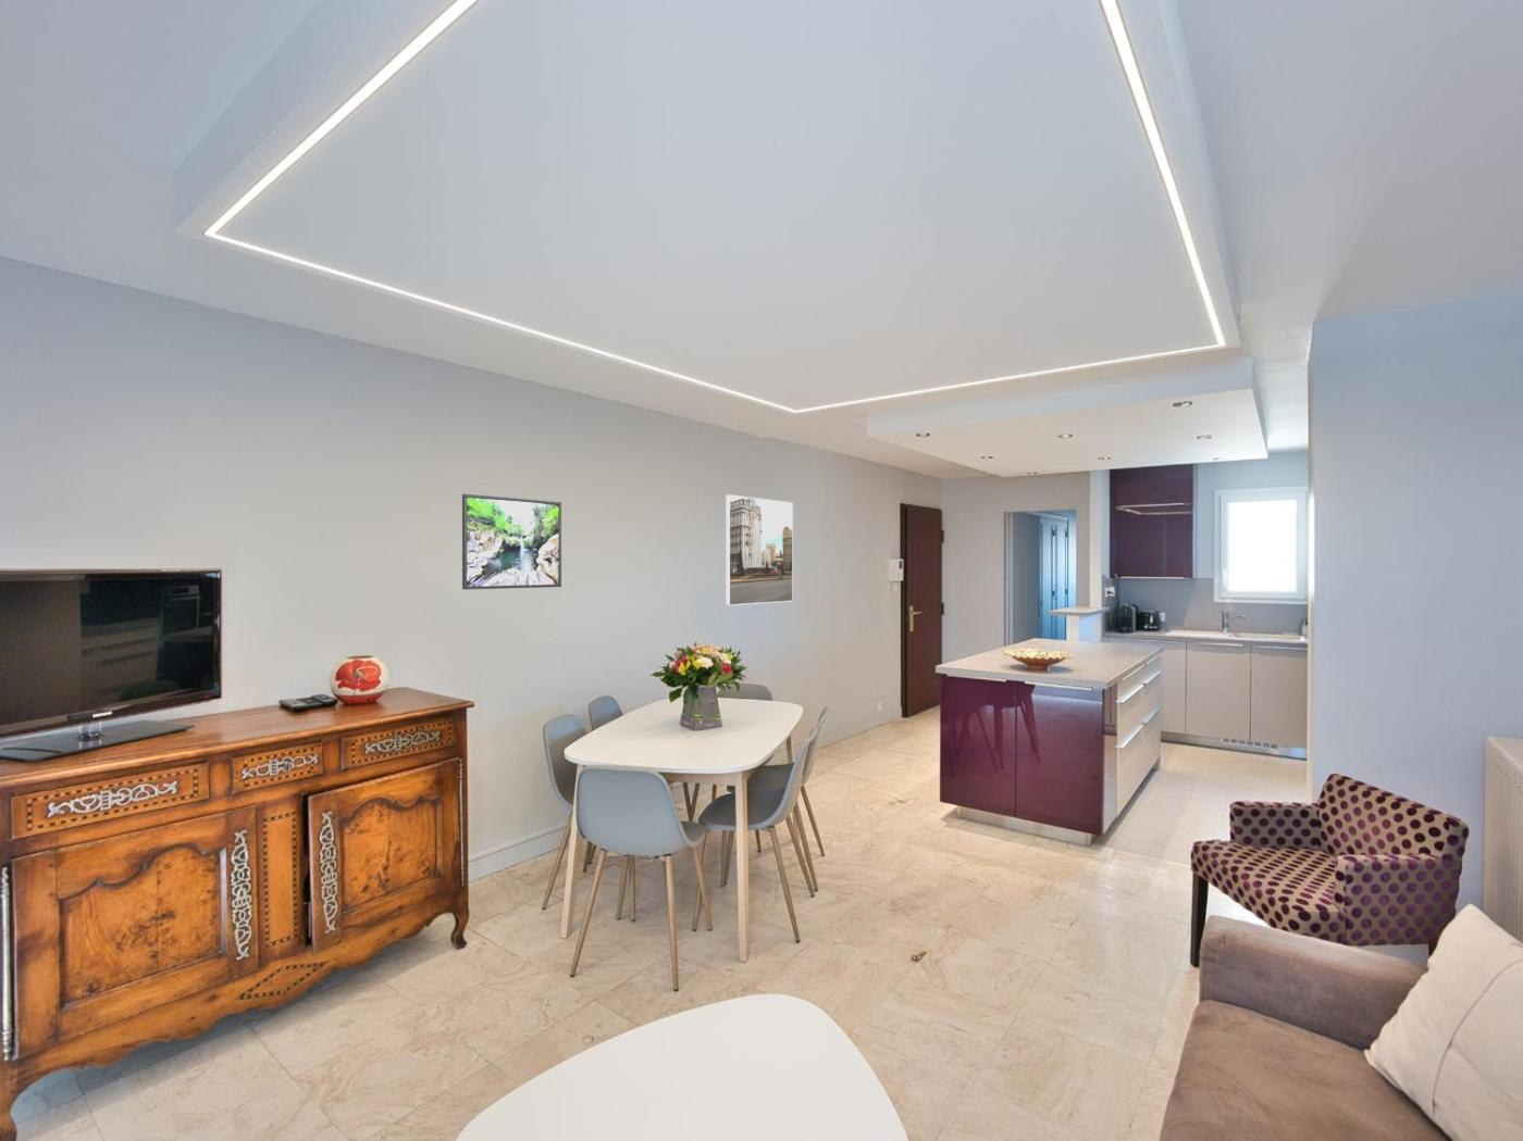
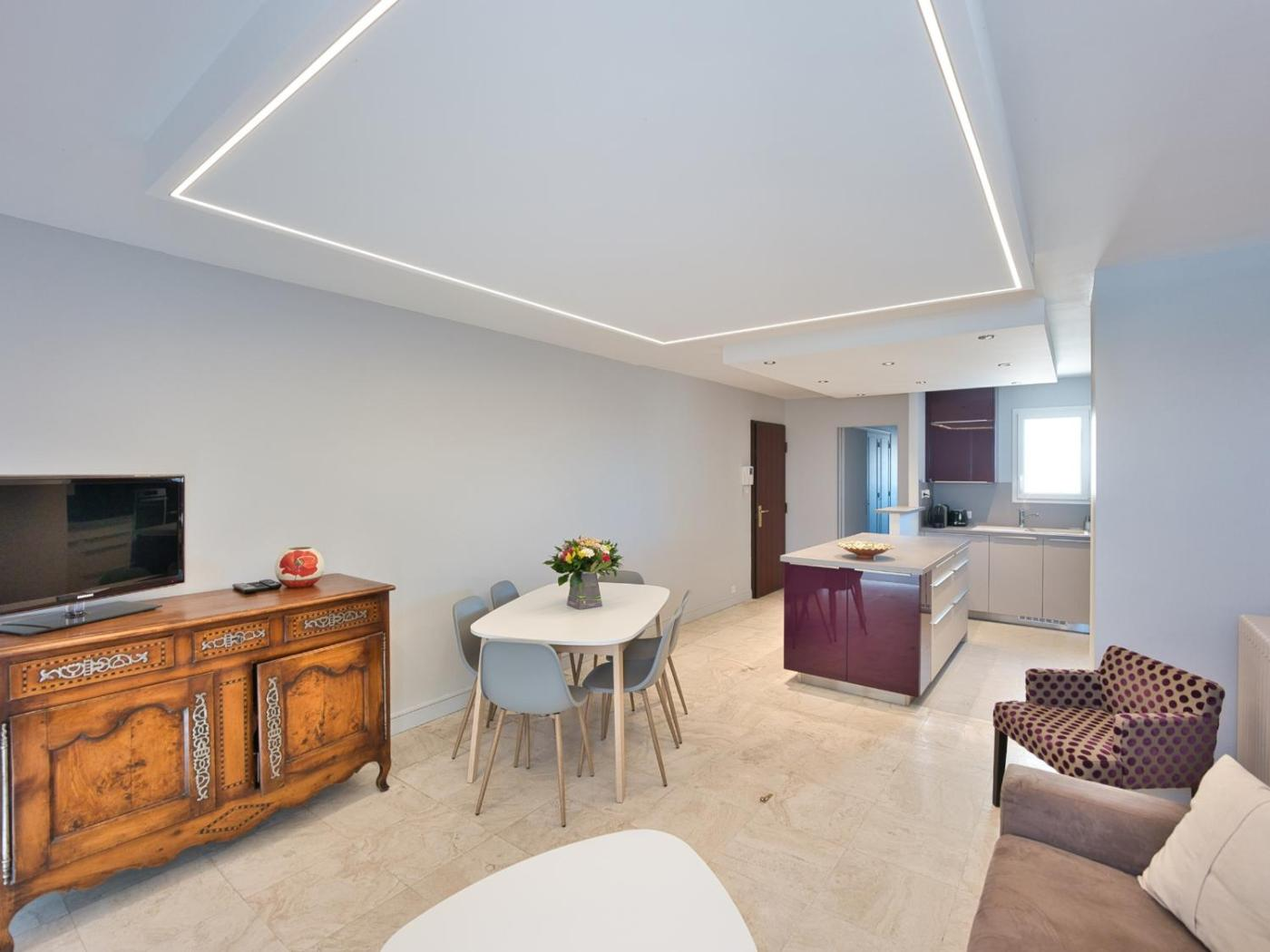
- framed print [462,494,562,590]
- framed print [724,494,794,606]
